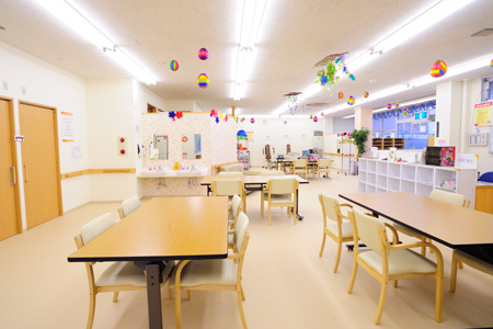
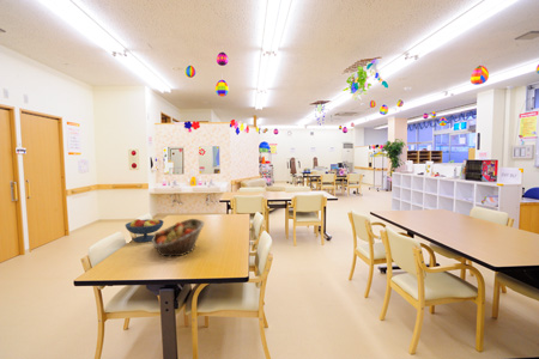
+ fruit bowl [125,218,164,243]
+ fruit basket [151,218,206,257]
